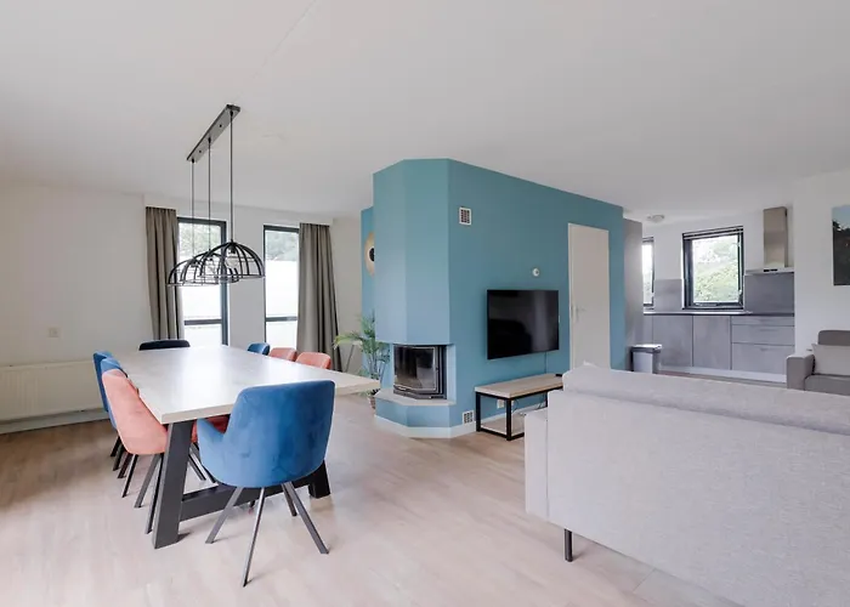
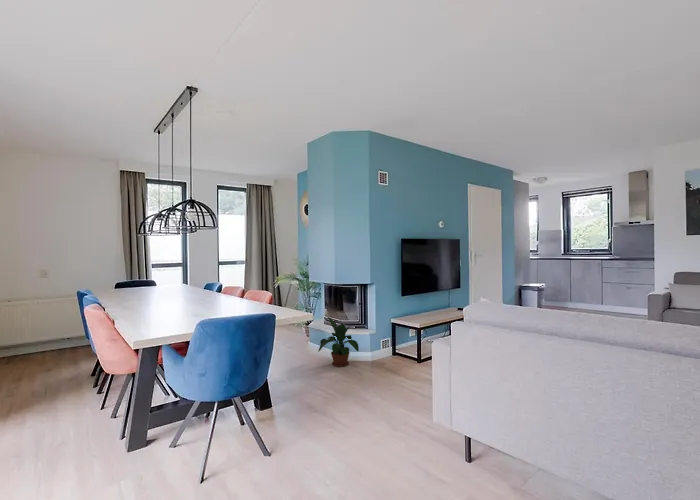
+ potted plant [317,316,360,368]
